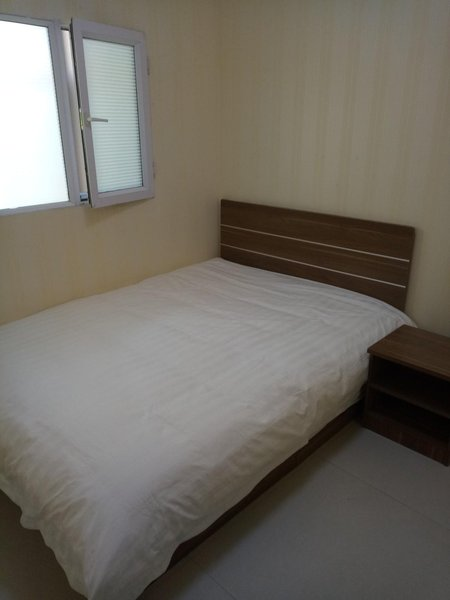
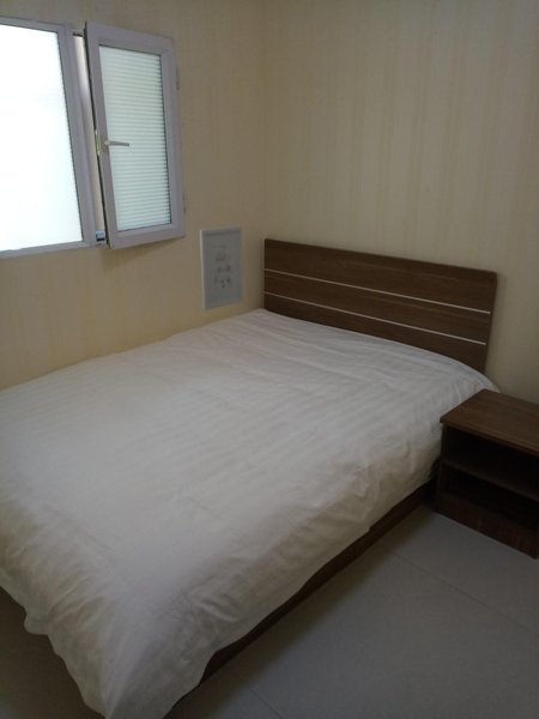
+ wall art [199,224,244,312]
